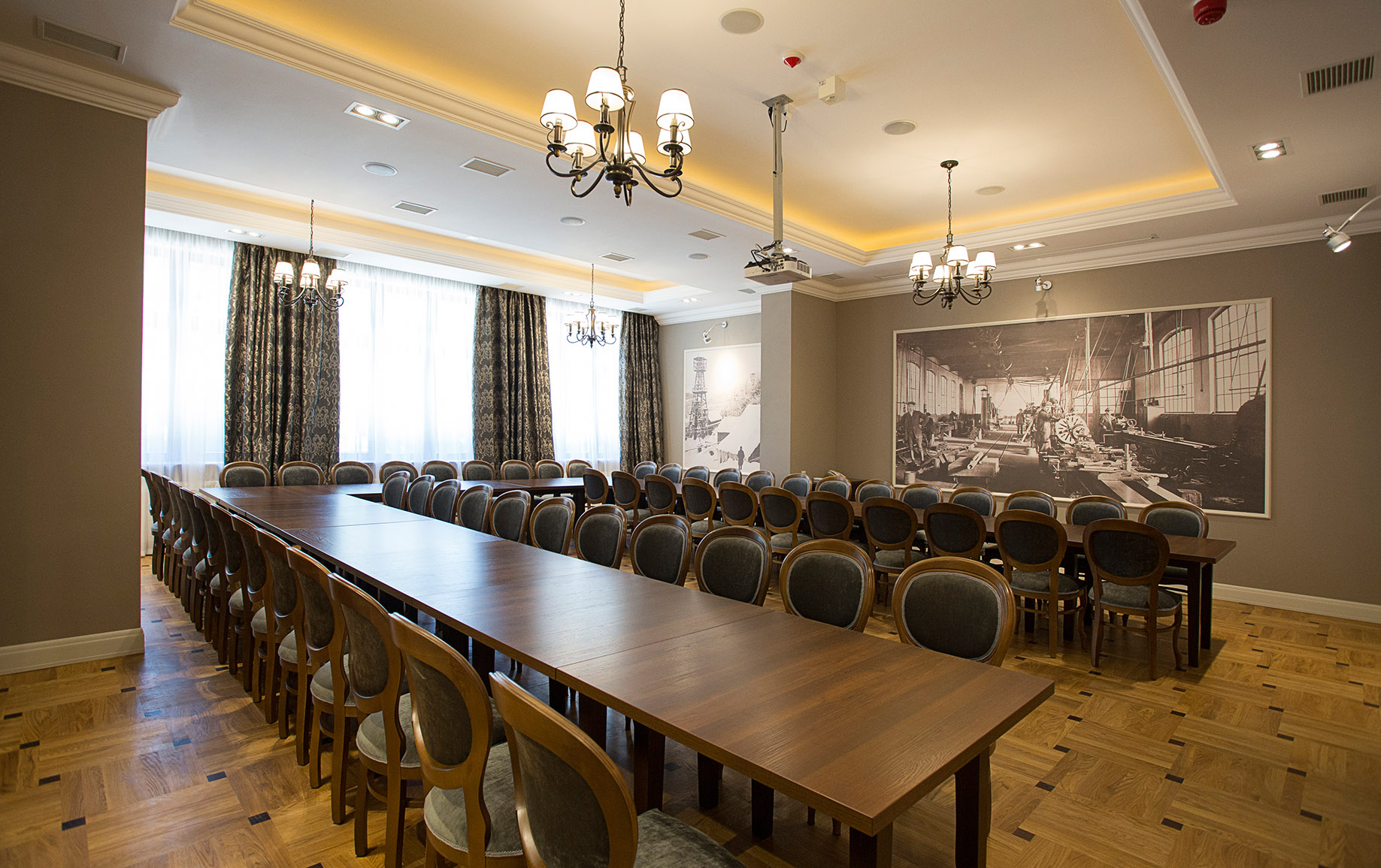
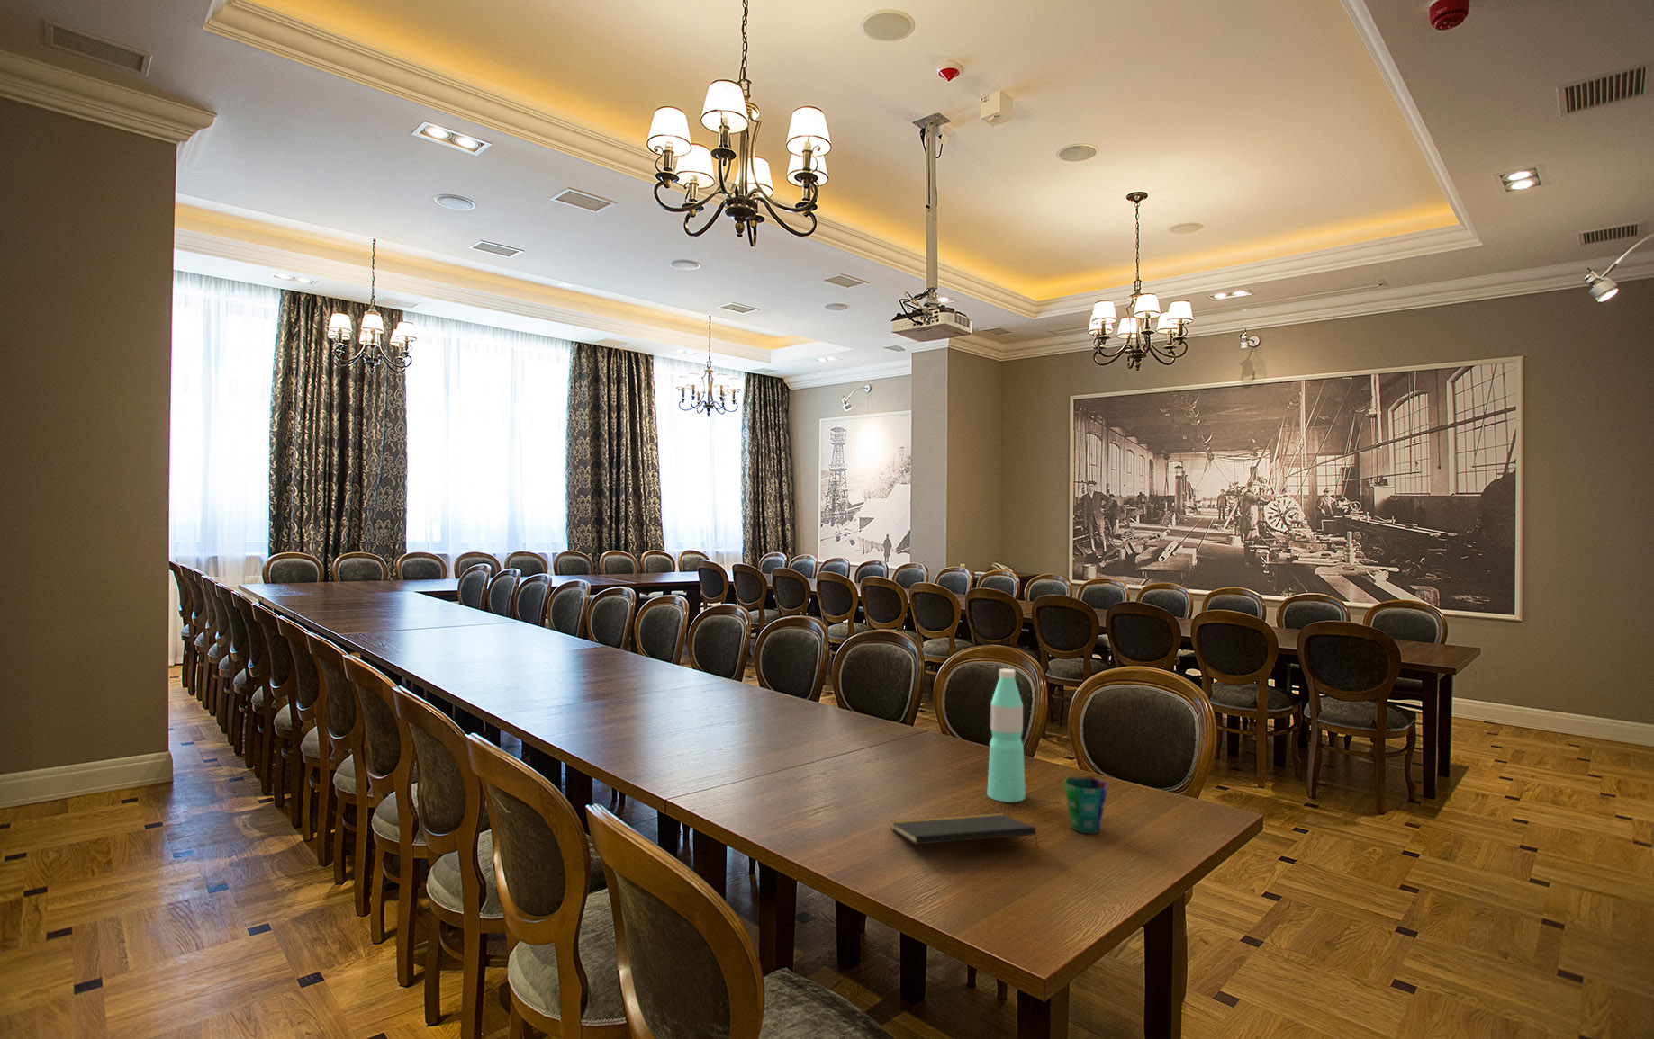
+ notepad [890,813,1040,852]
+ cup [1062,774,1109,834]
+ water bottle [986,668,1026,803]
